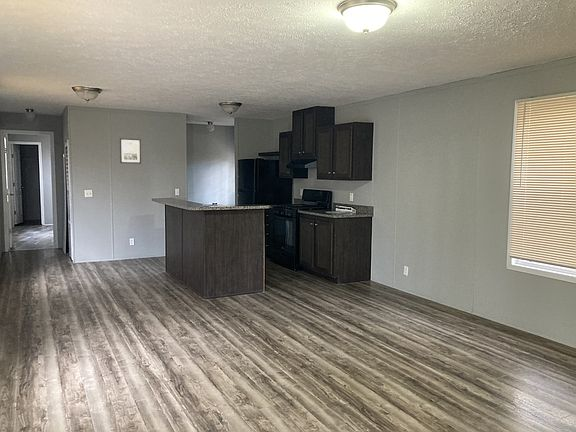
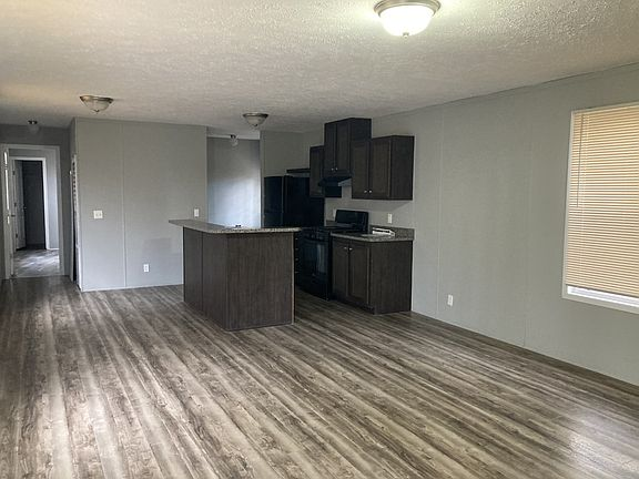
- wall art [119,137,142,165]
